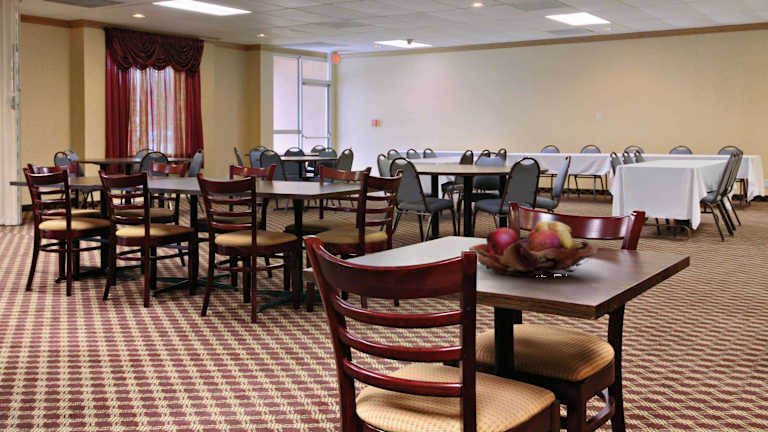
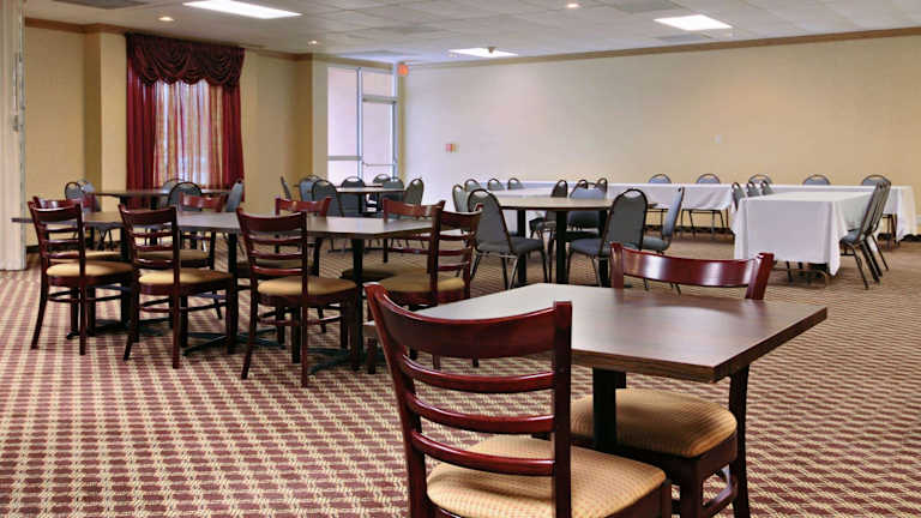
- fruit basket [468,220,599,277]
